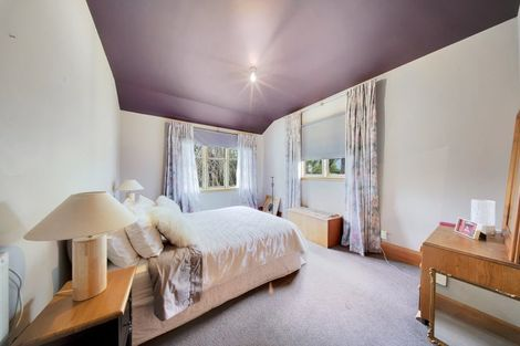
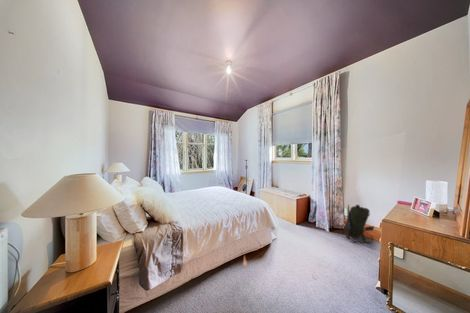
+ backpack [340,204,375,244]
